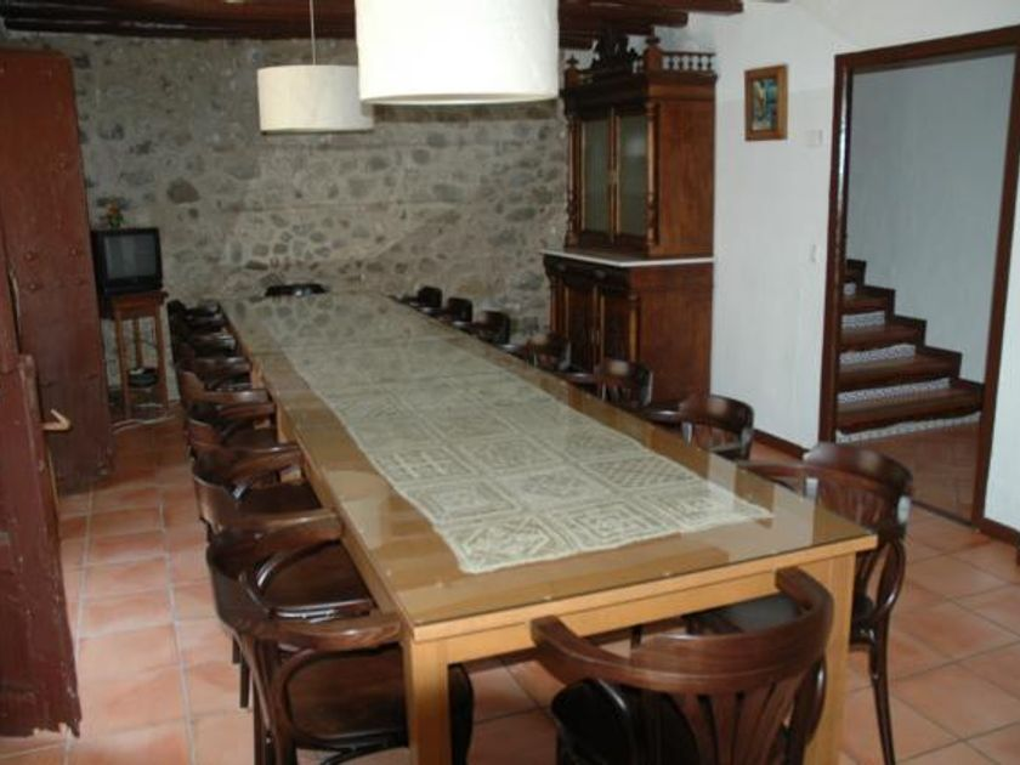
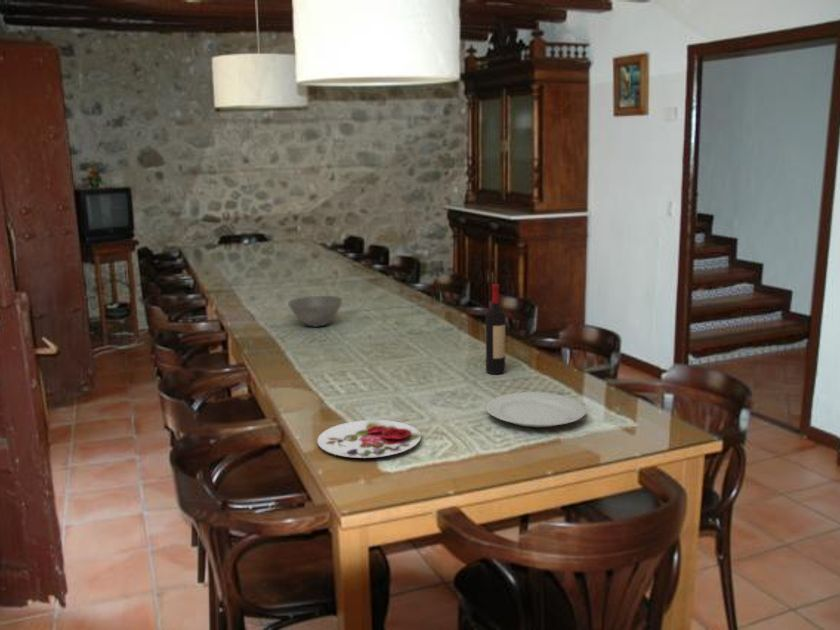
+ wine bottle [485,283,506,375]
+ bowl [287,295,343,328]
+ plate [316,419,422,459]
+ chinaware [485,391,587,429]
